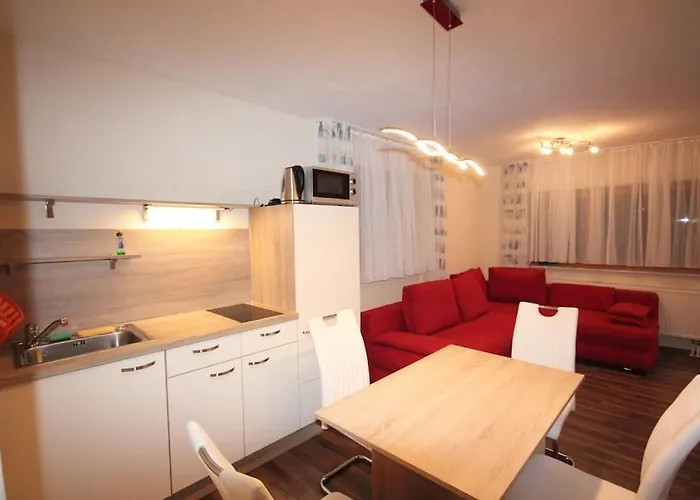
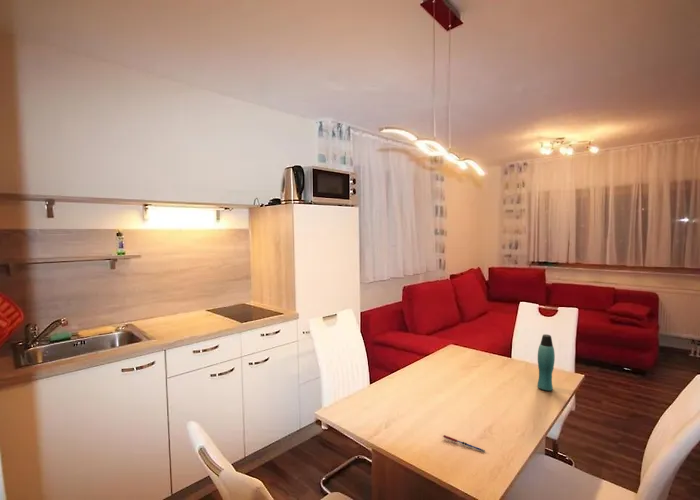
+ pen [442,434,486,453]
+ bottle [536,333,556,392]
